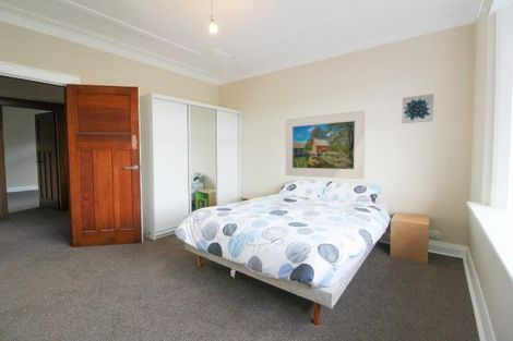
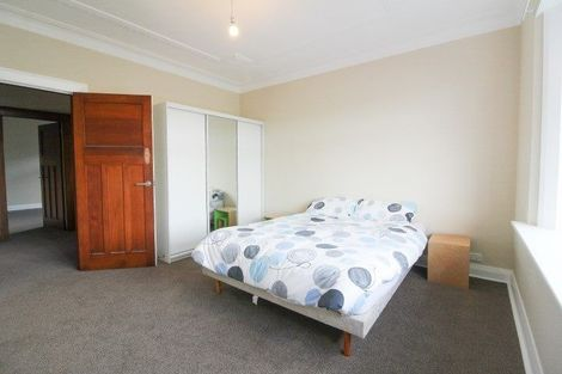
- wall art [401,93,434,124]
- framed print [285,109,366,180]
